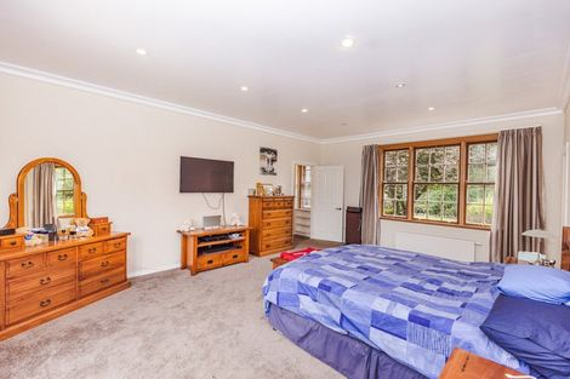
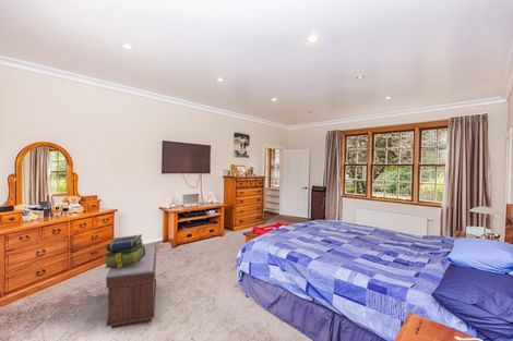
+ stack of books [102,233,145,269]
+ bench [105,245,157,330]
